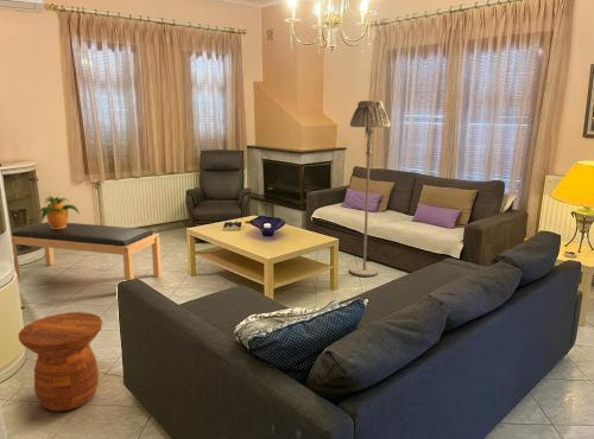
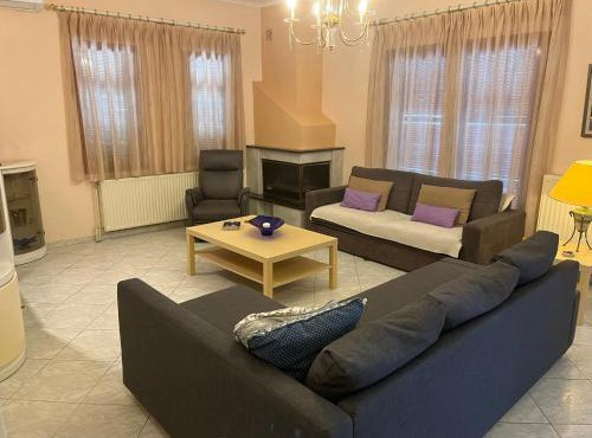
- potted plant [37,195,81,229]
- bench [11,221,163,281]
- side table [18,311,103,413]
- floor lamp [349,100,391,278]
